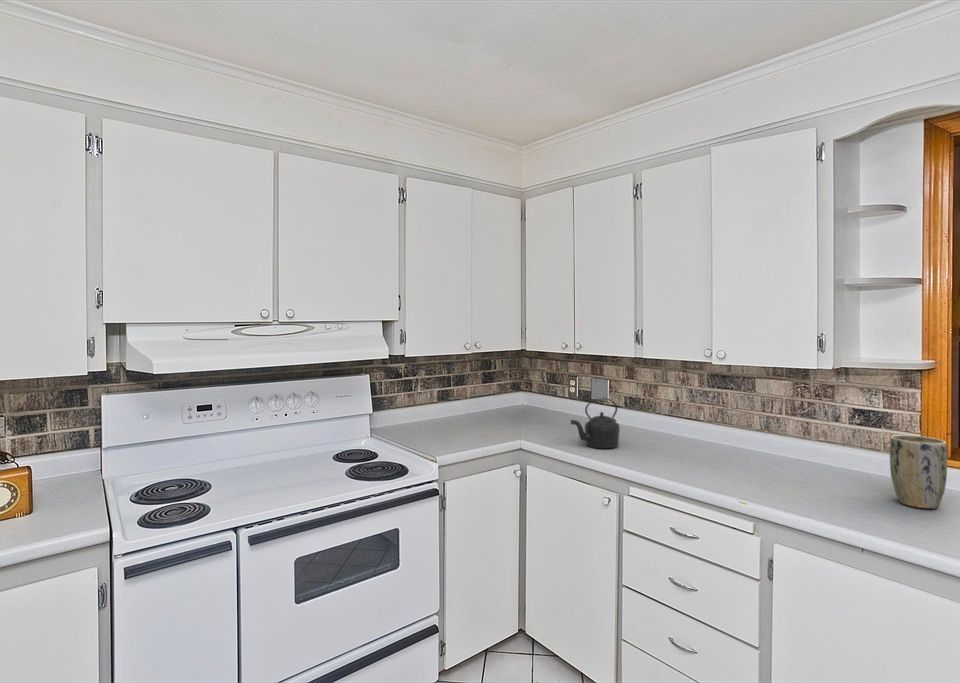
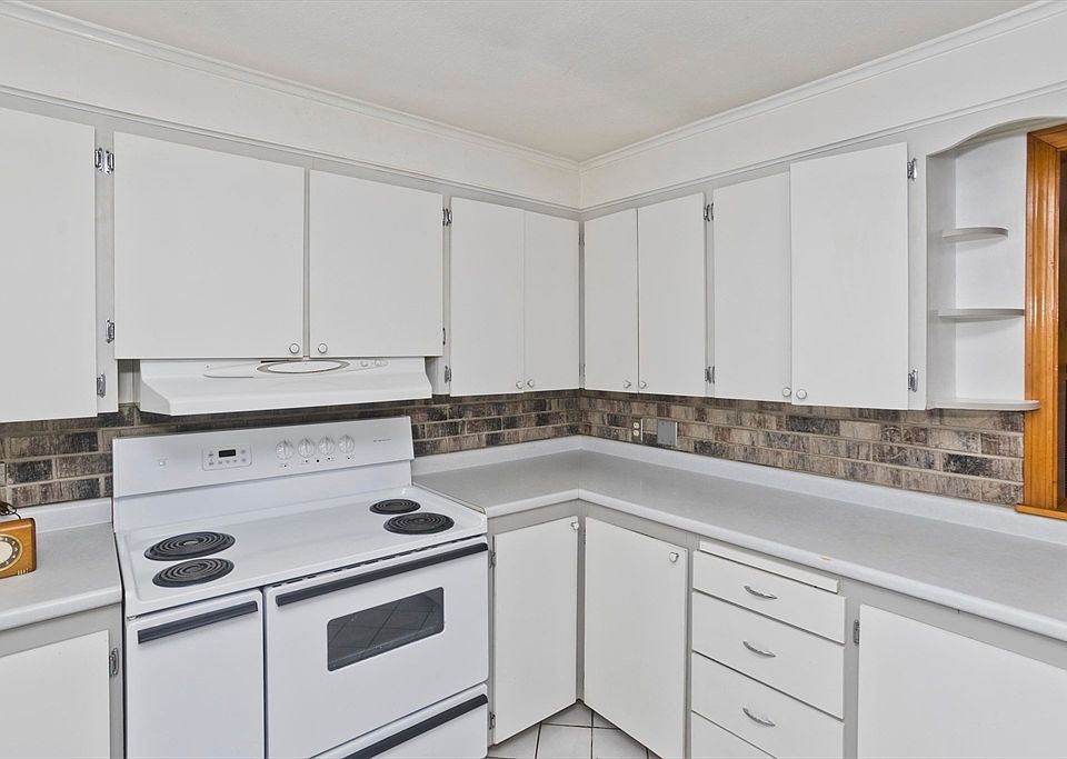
- kettle [570,397,621,449]
- plant pot [889,434,948,510]
